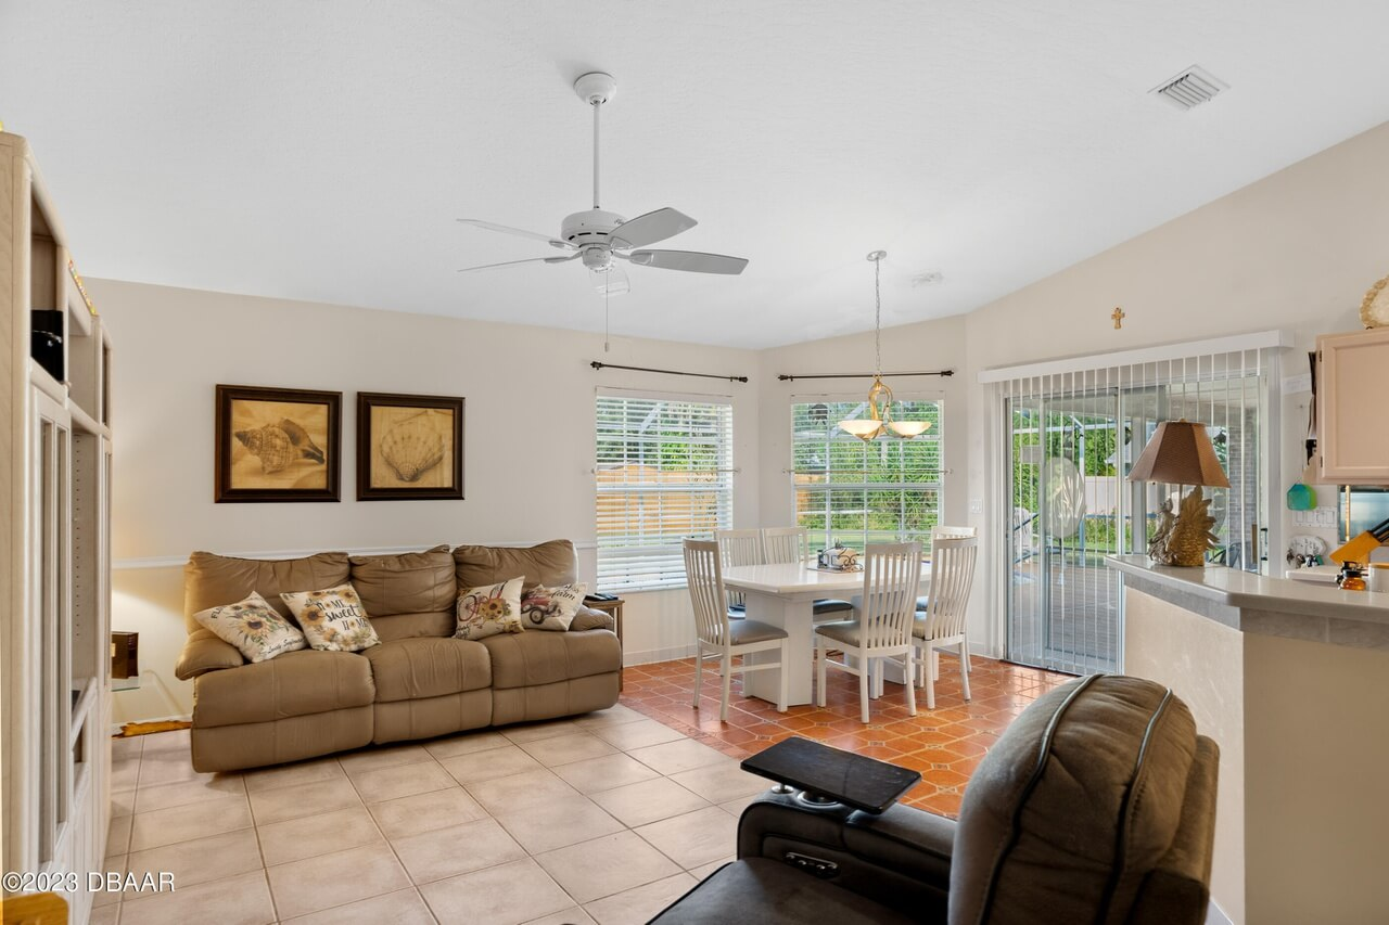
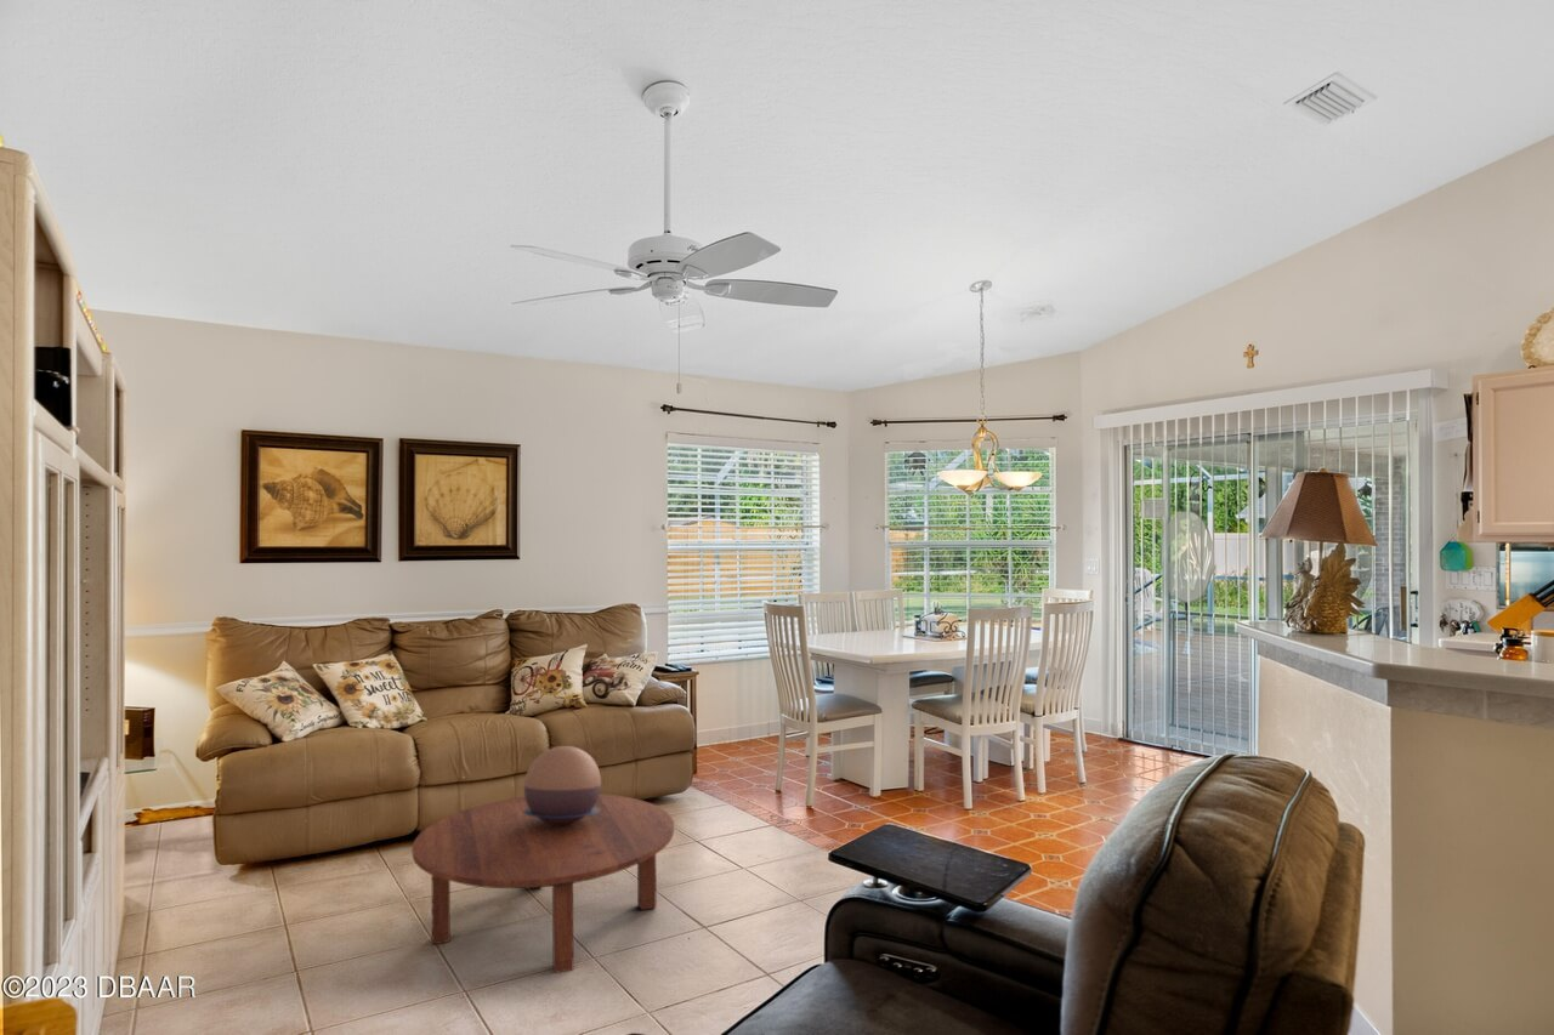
+ decorative bowl [523,745,602,825]
+ coffee table [412,792,675,974]
